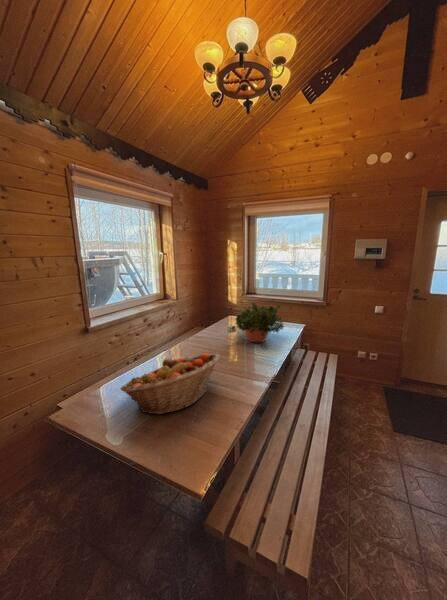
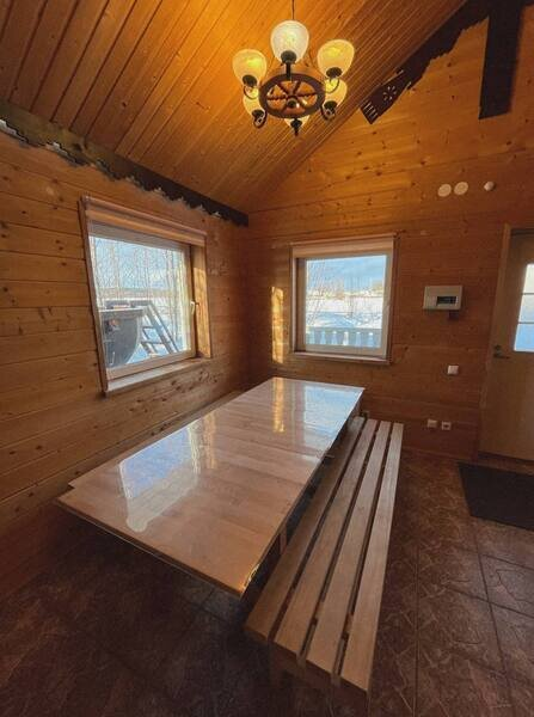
- fruit basket [119,352,221,415]
- potted plant [226,301,284,349]
